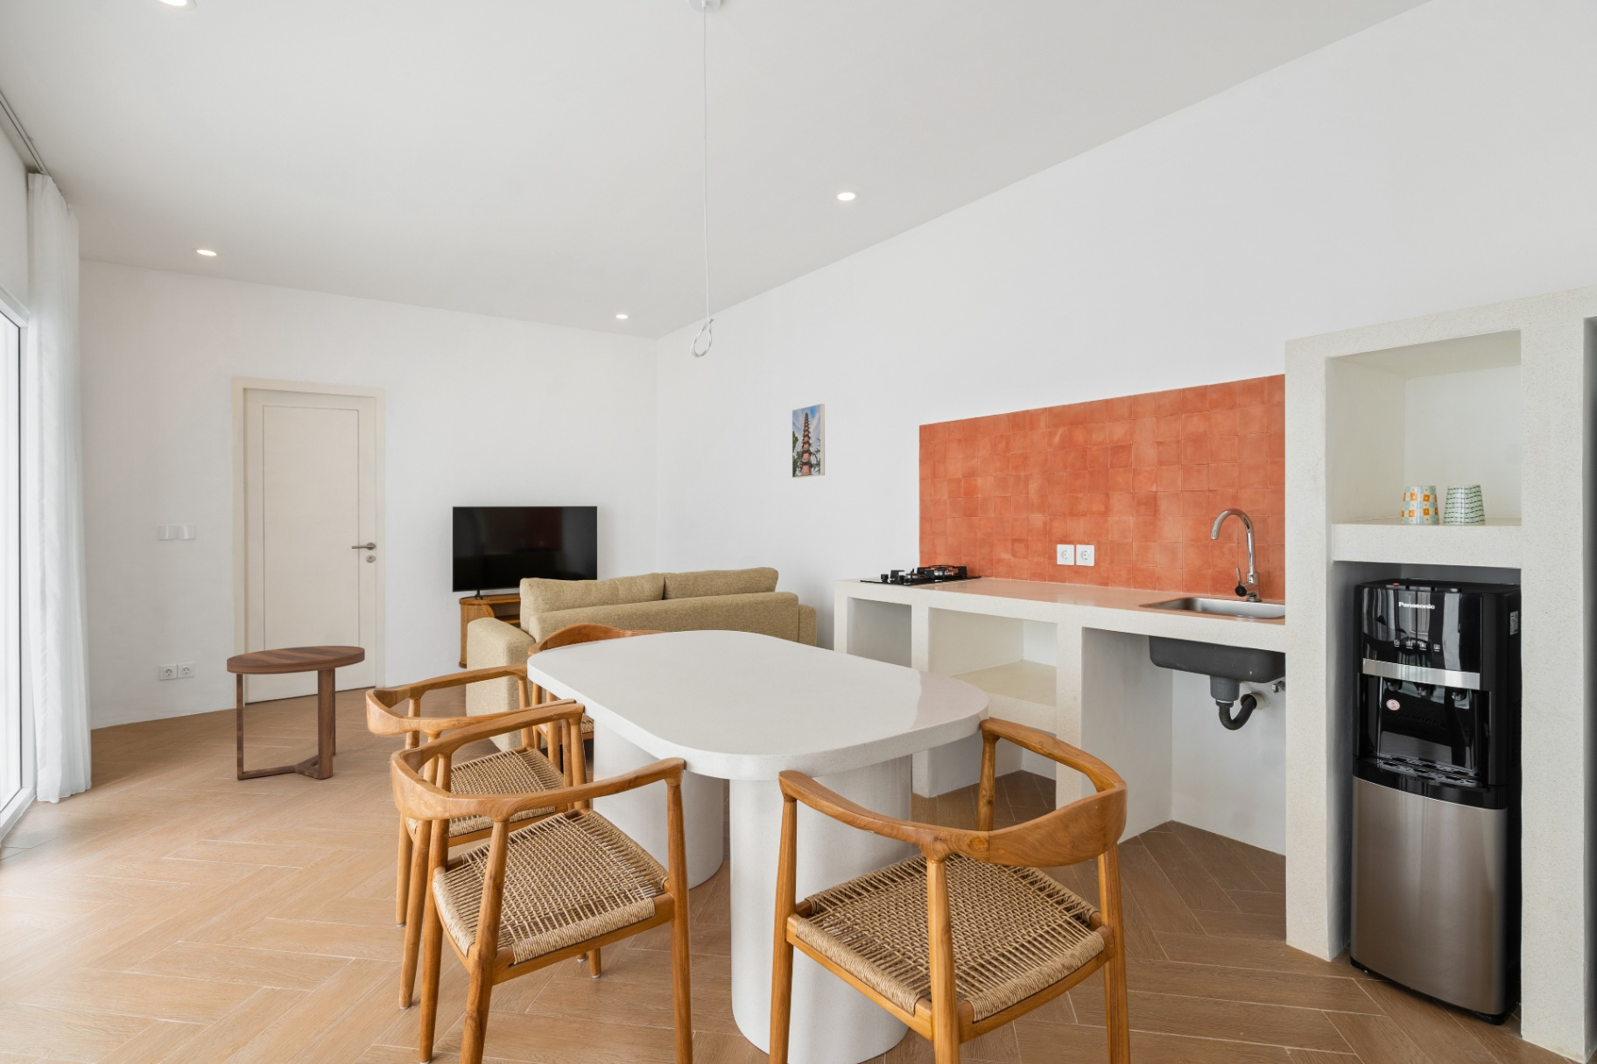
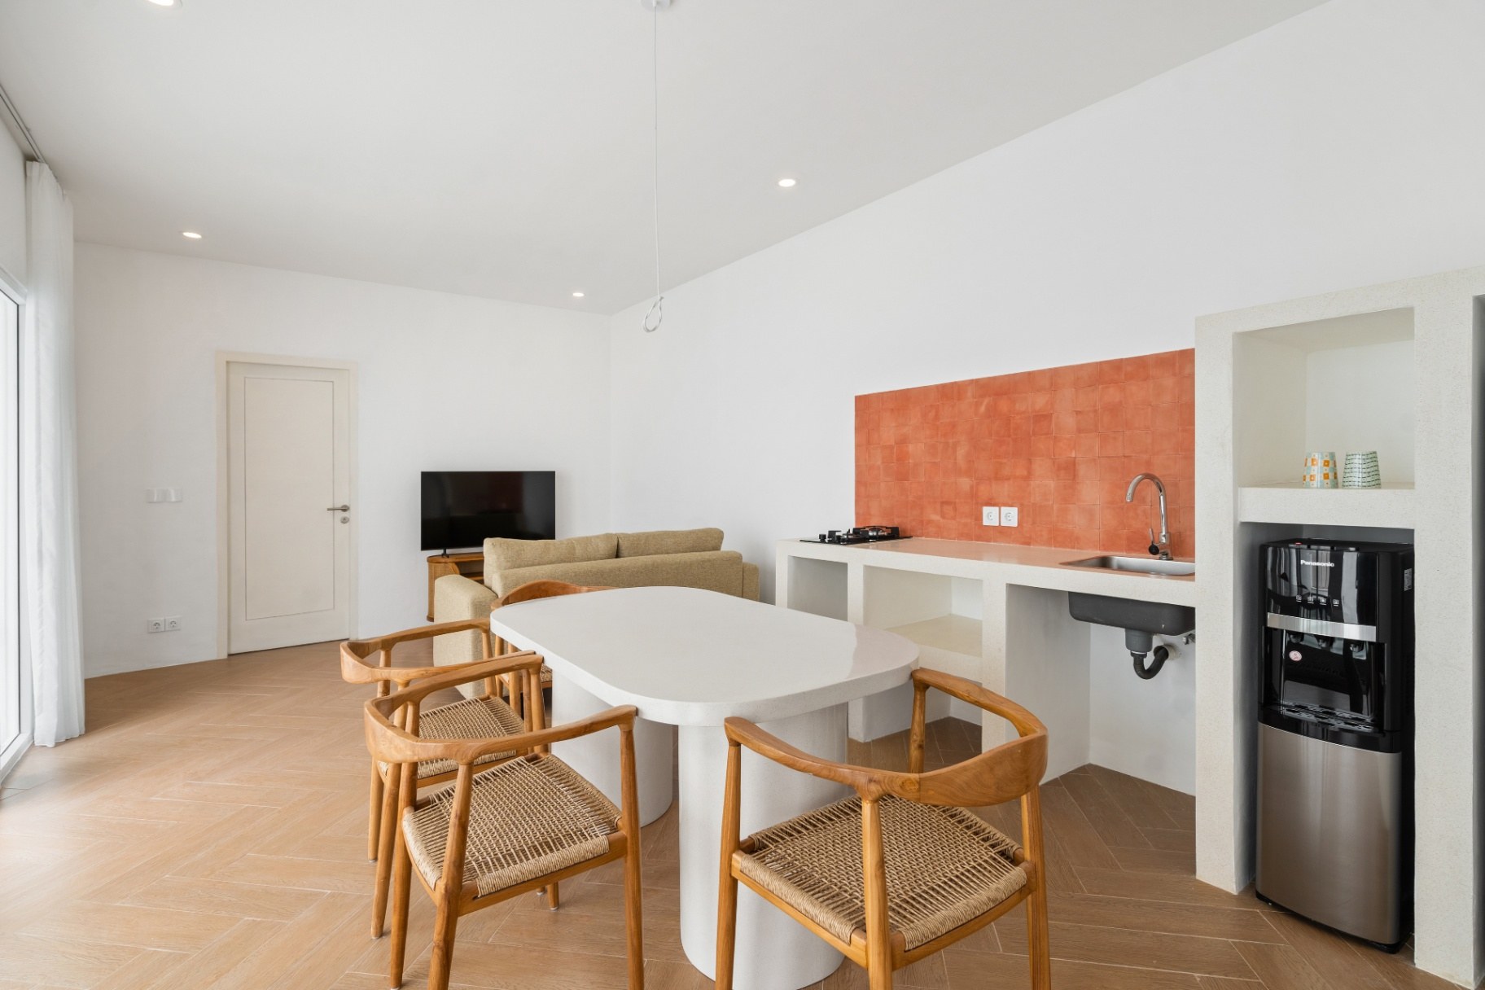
- side table [226,645,366,780]
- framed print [791,403,826,479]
